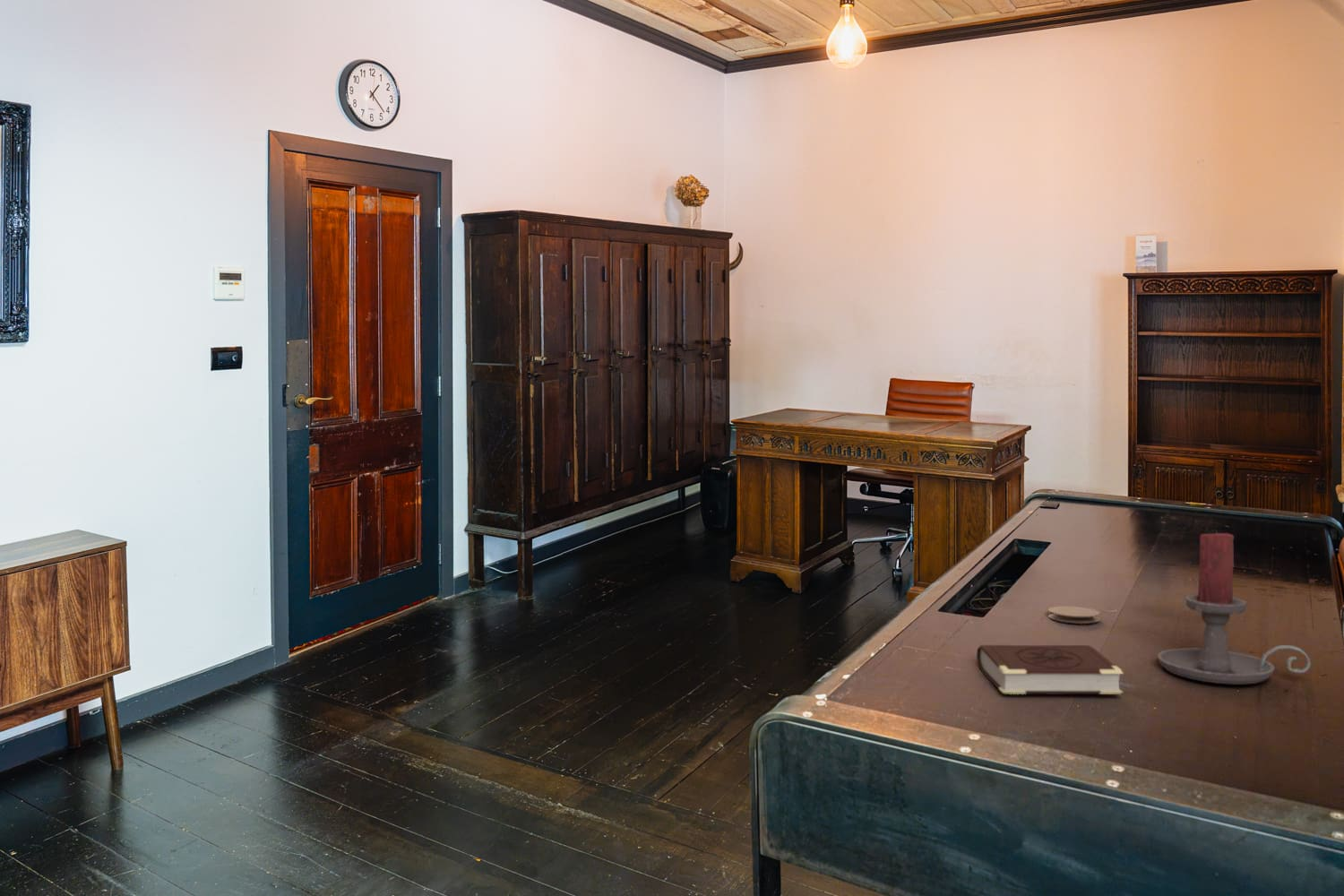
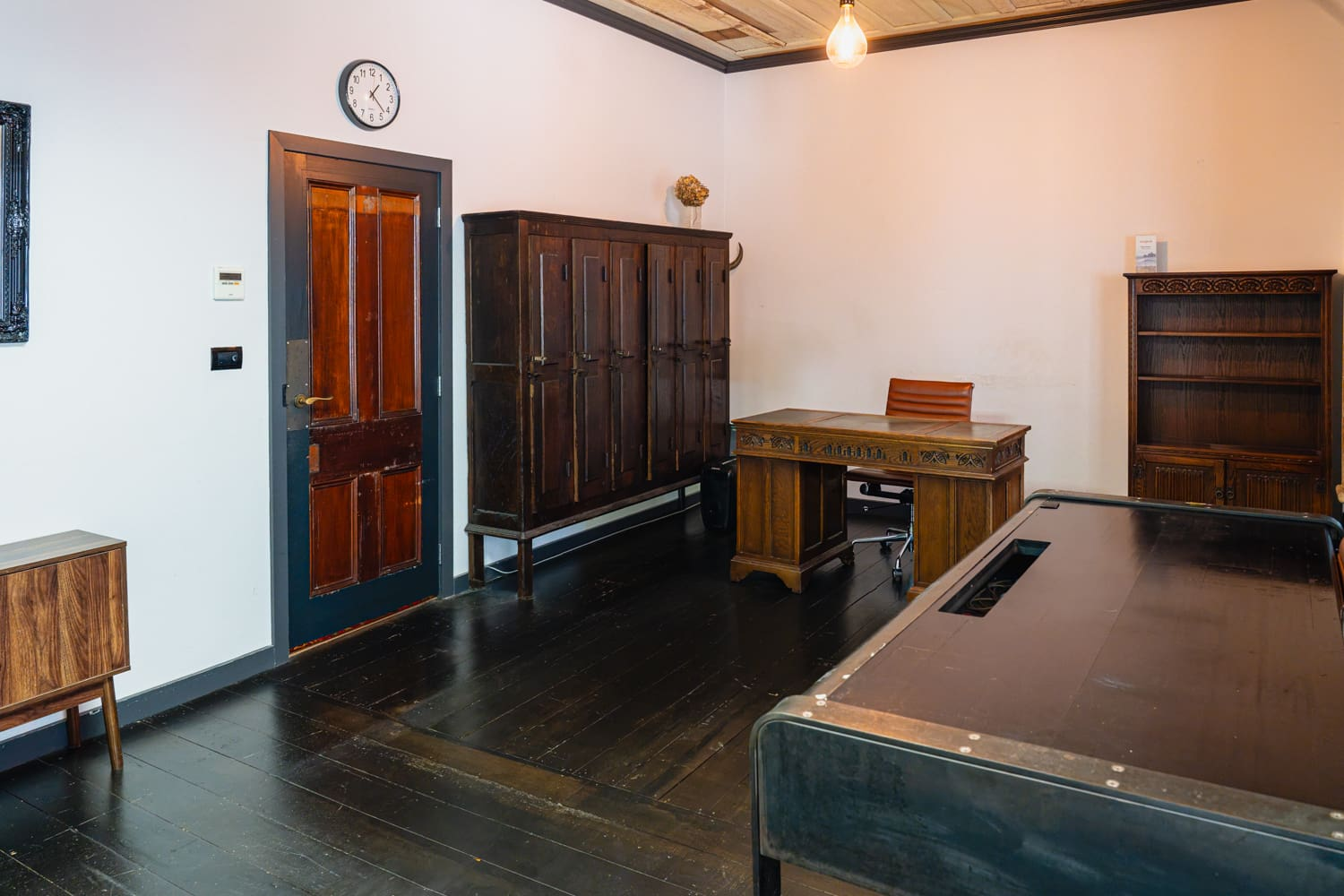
- candle holder [1157,530,1312,685]
- book [976,644,1124,695]
- coaster [1047,606,1101,625]
